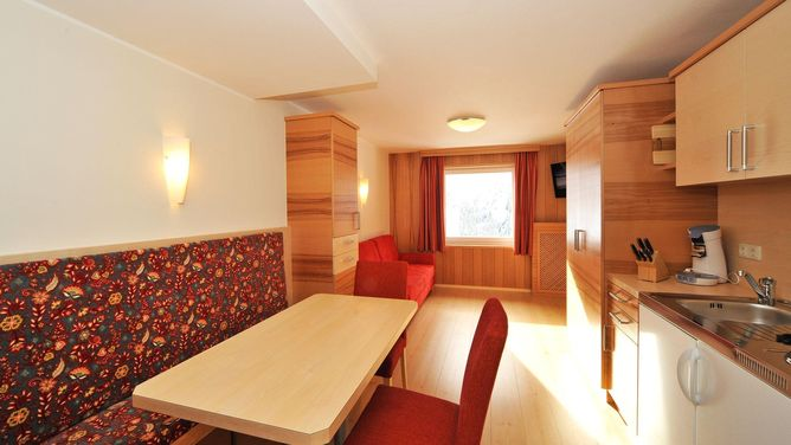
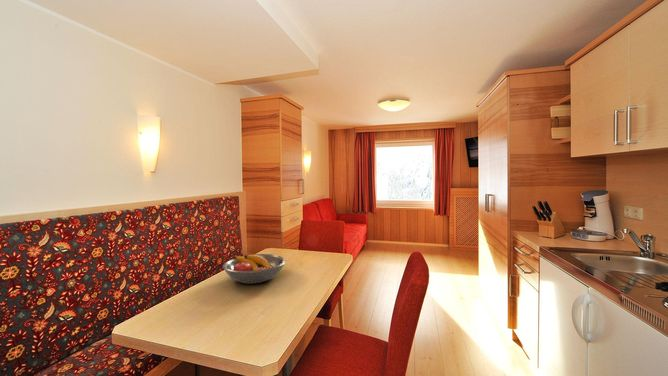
+ fruit bowl [222,253,286,284]
